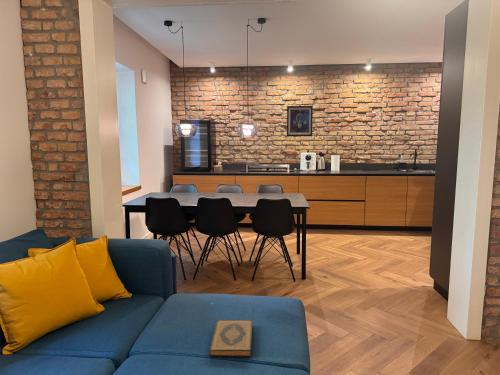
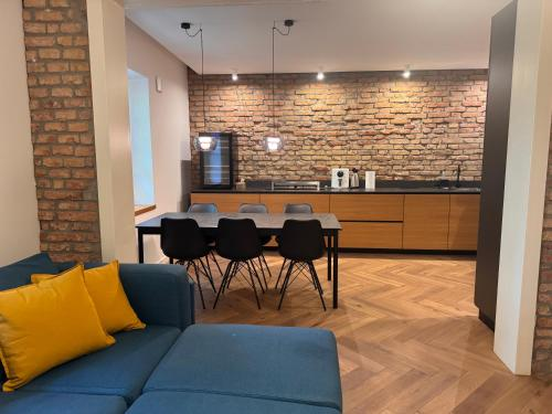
- hardback book [208,319,254,358]
- wall art [286,105,314,137]
